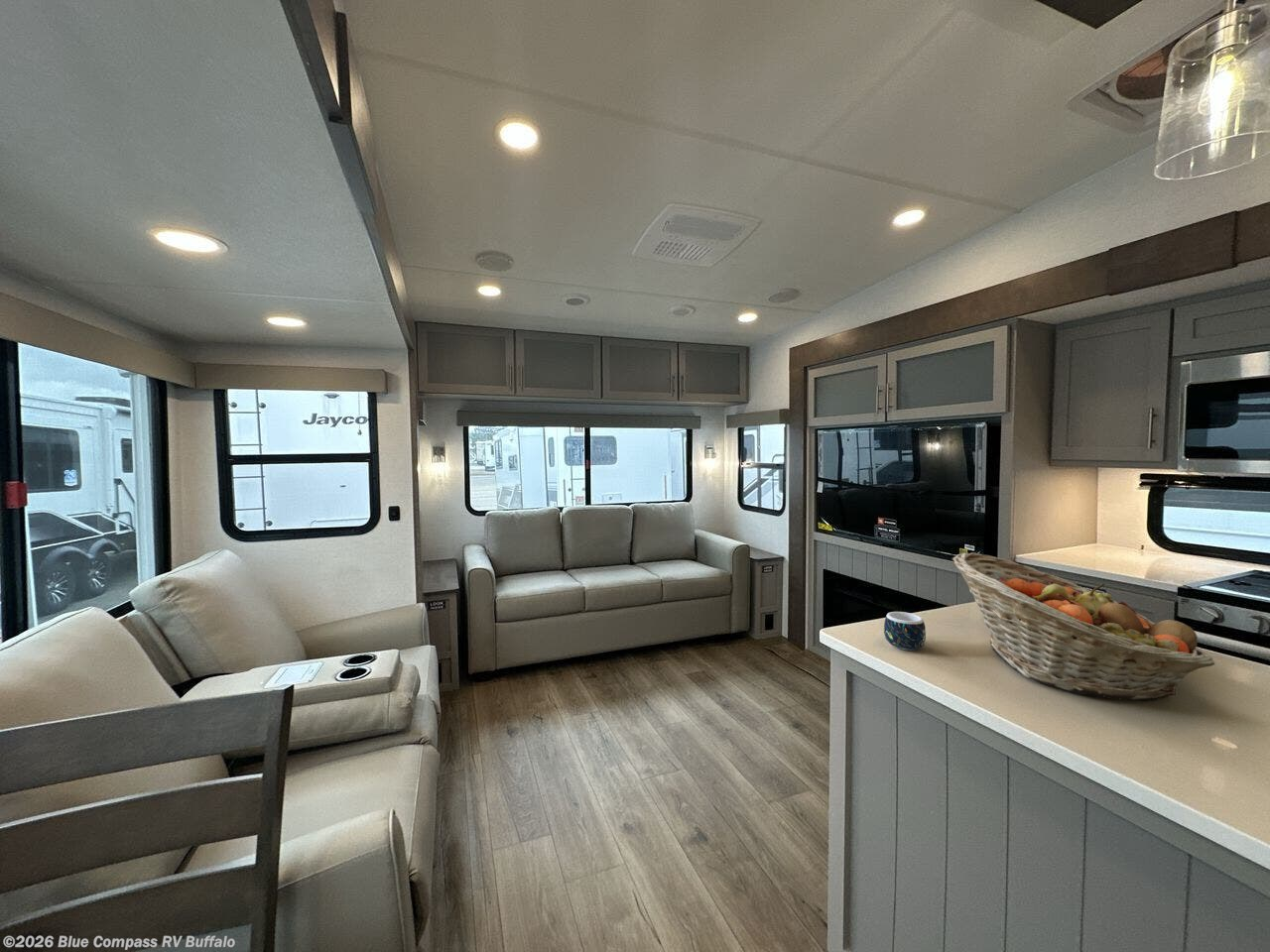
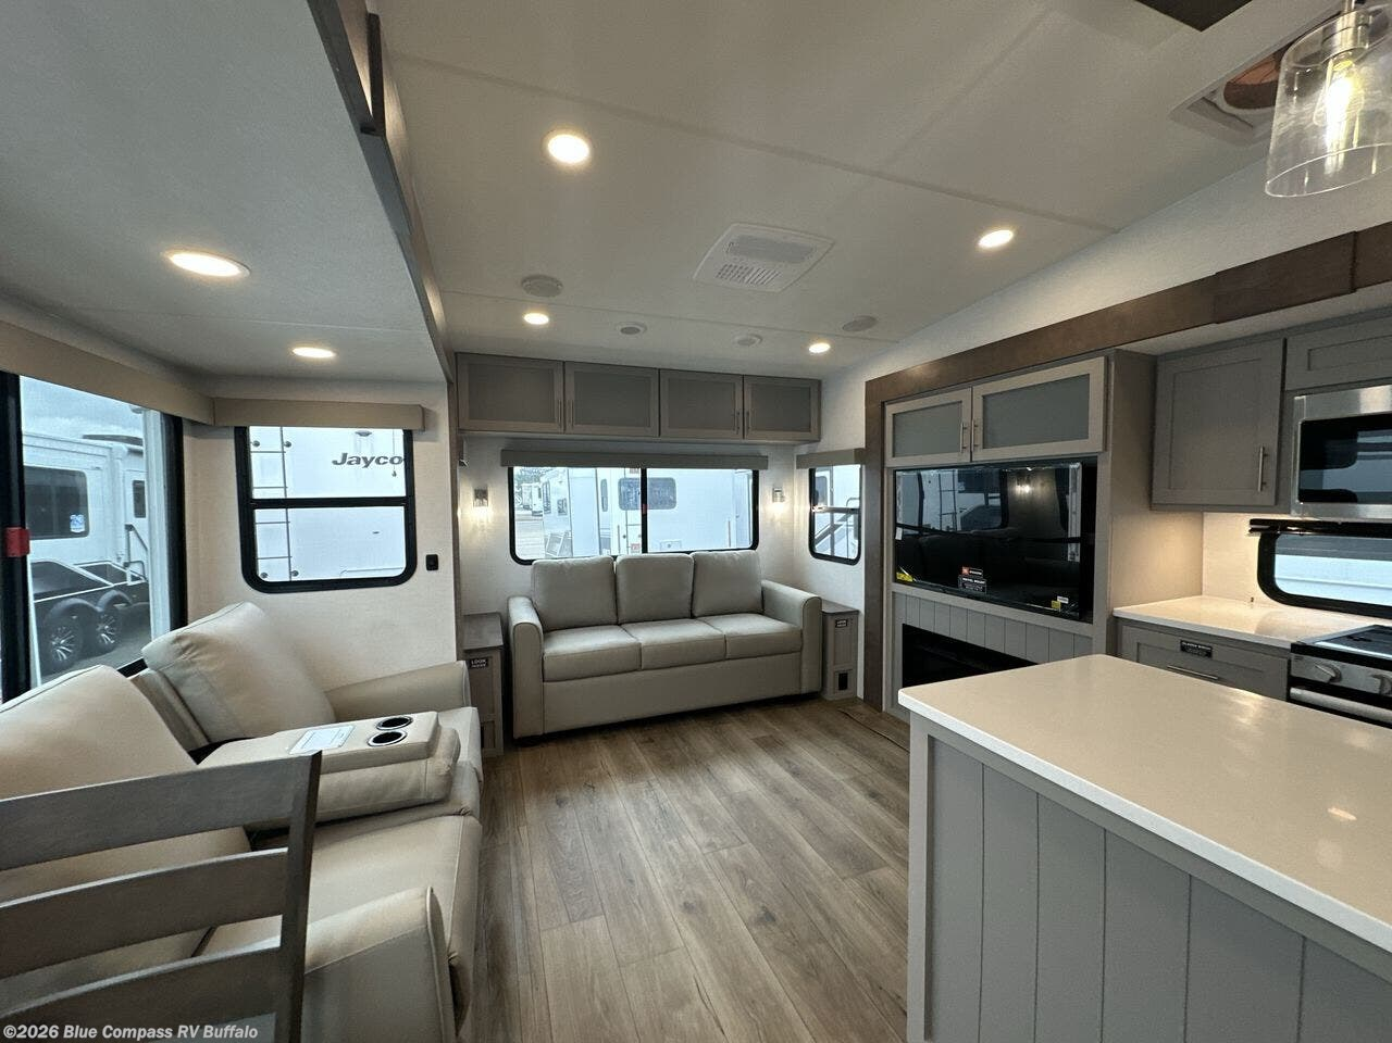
- fruit basket [952,551,1215,702]
- mug [883,611,927,651]
